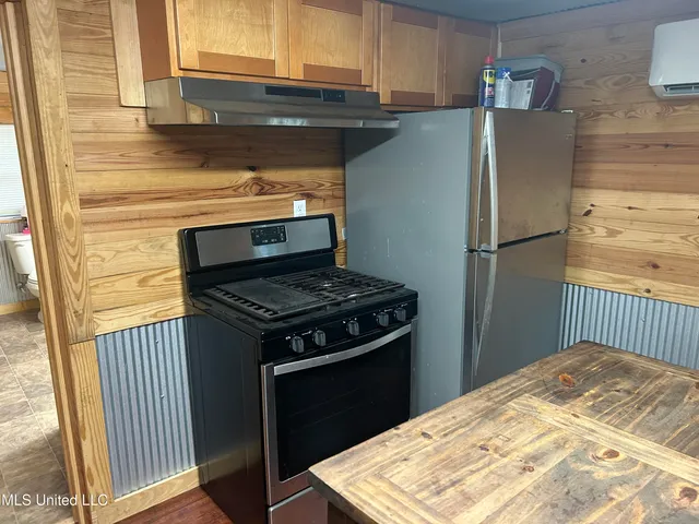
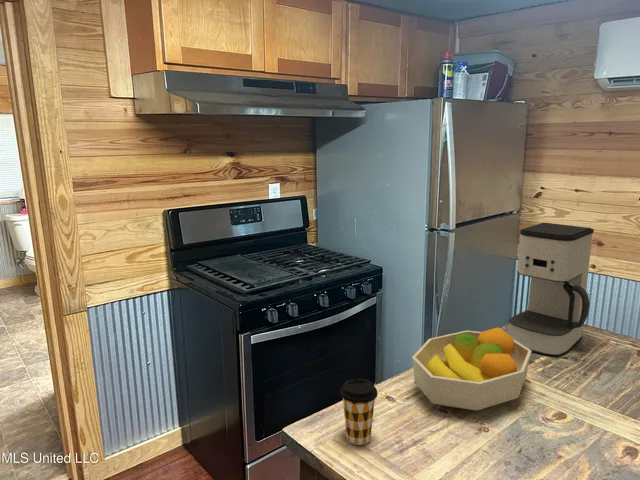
+ coffee cup [339,378,379,446]
+ fruit bowl [411,326,532,411]
+ coffee maker [508,222,595,357]
